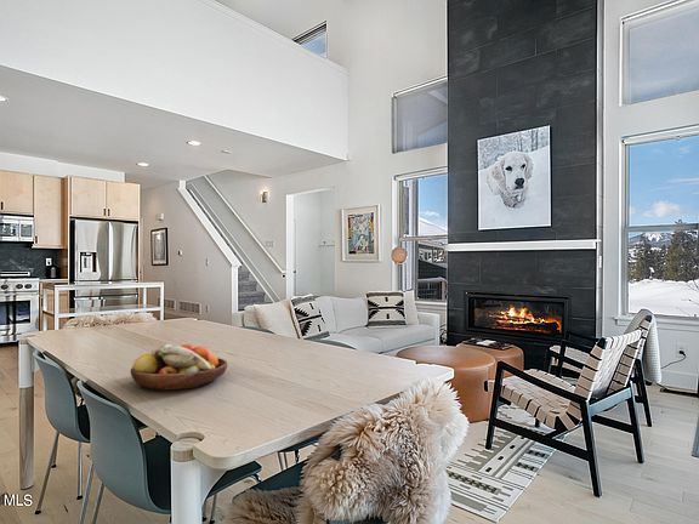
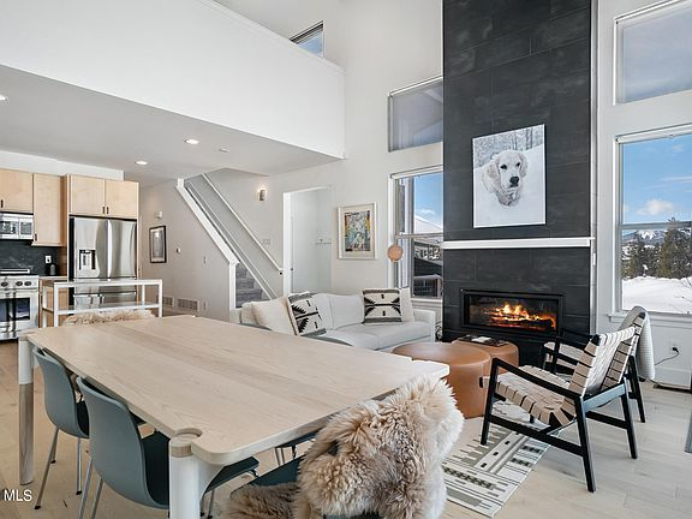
- fruit bowl [130,343,228,392]
